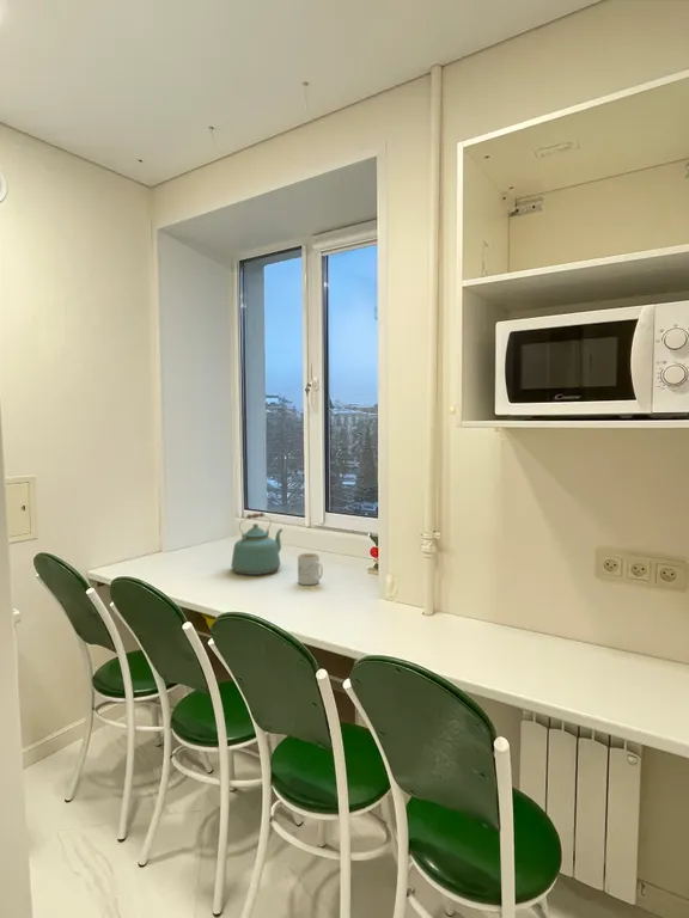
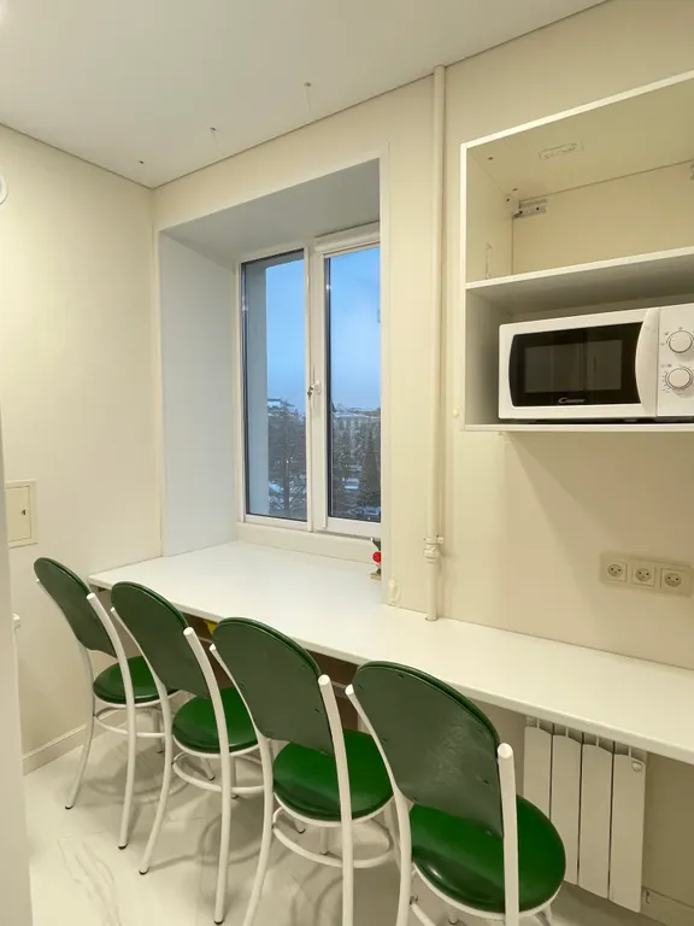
- kettle [230,512,283,576]
- mug [297,552,324,586]
